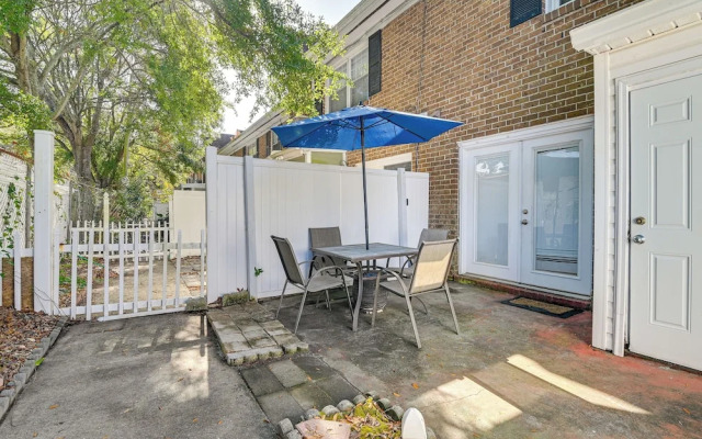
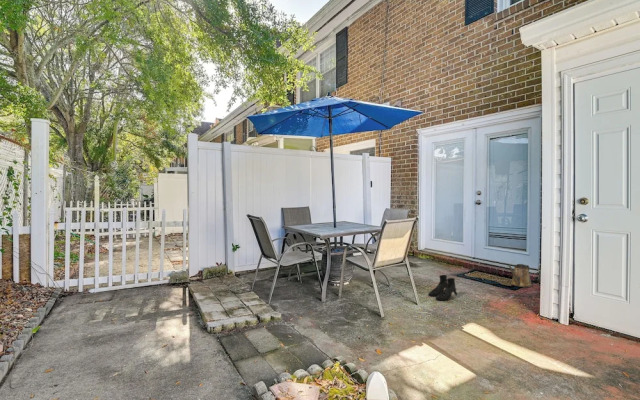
+ watering can [507,263,533,288]
+ boots [427,274,458,301]
